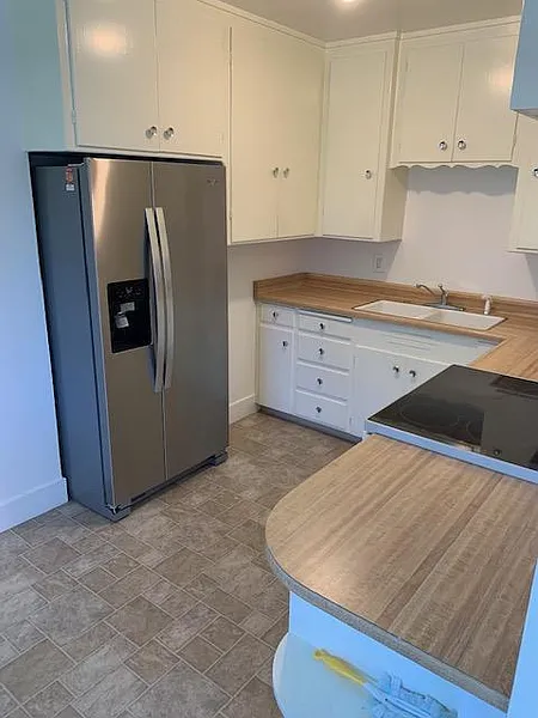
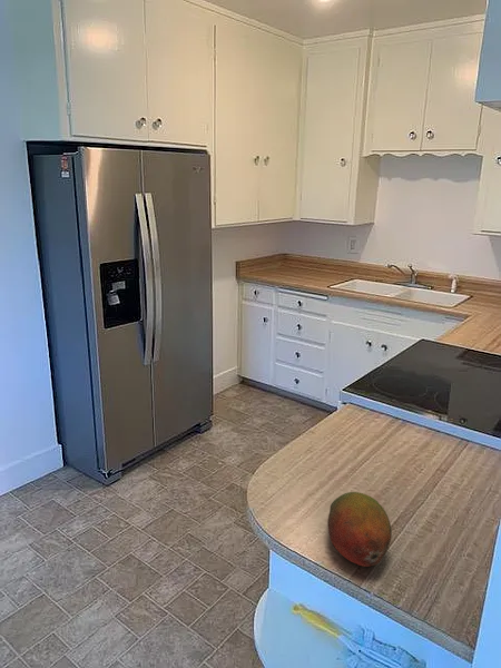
+ fruit [326,491,393,568]
